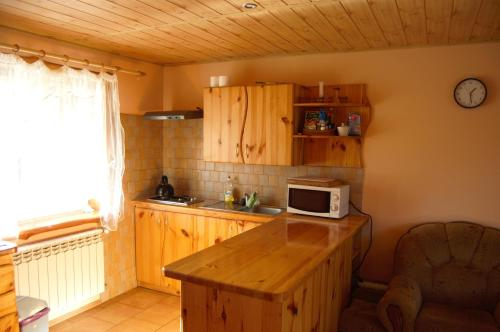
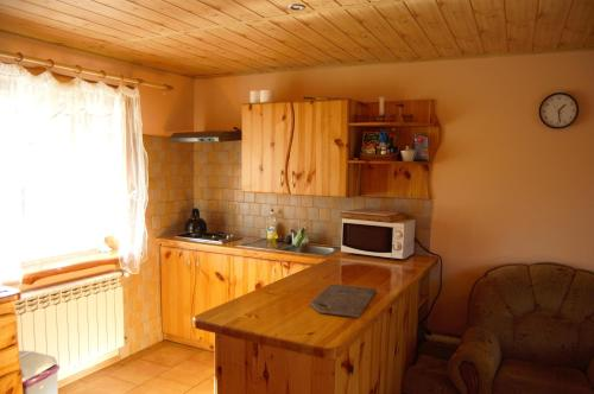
+ cutting board [309,284,378,318]
